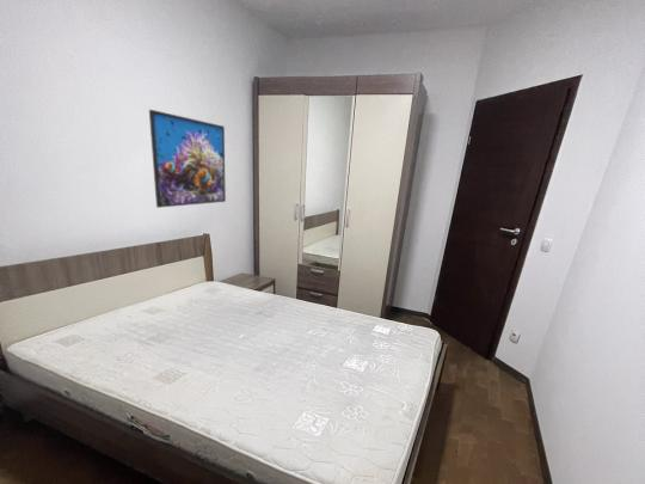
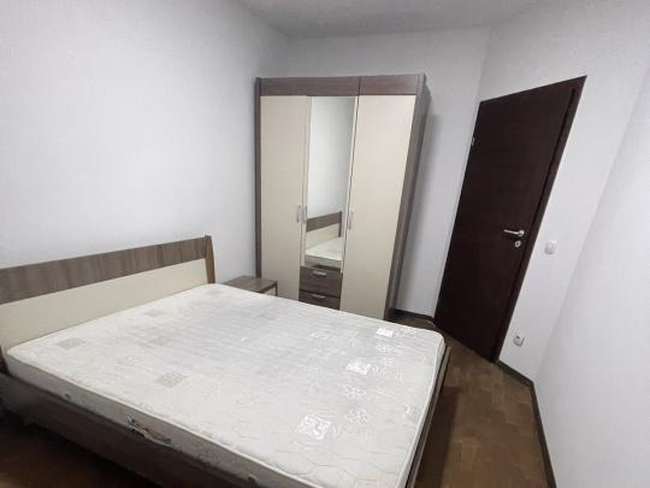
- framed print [148,109,227,209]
